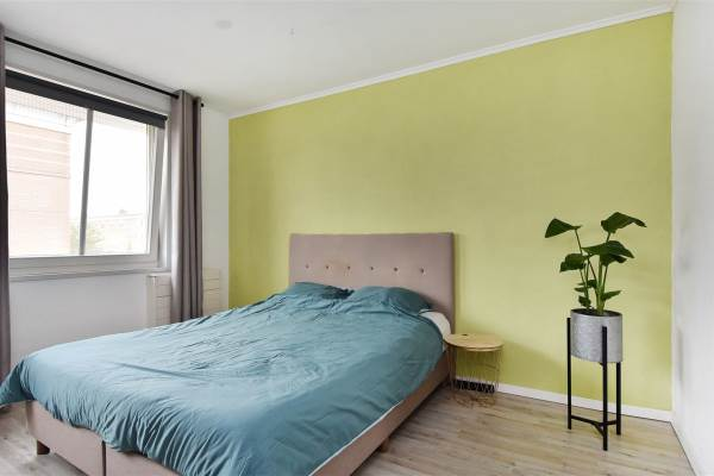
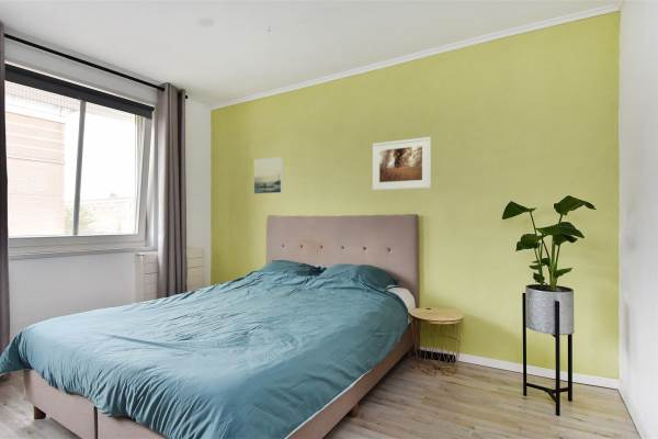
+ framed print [372,136,432,191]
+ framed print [253,156,284,195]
